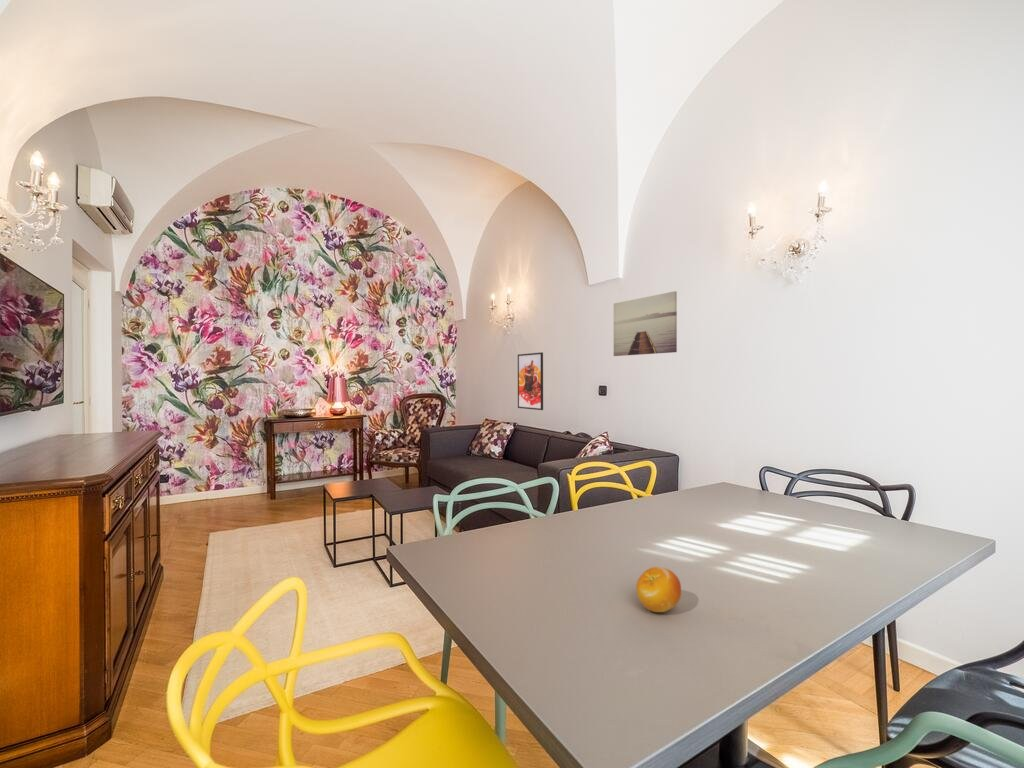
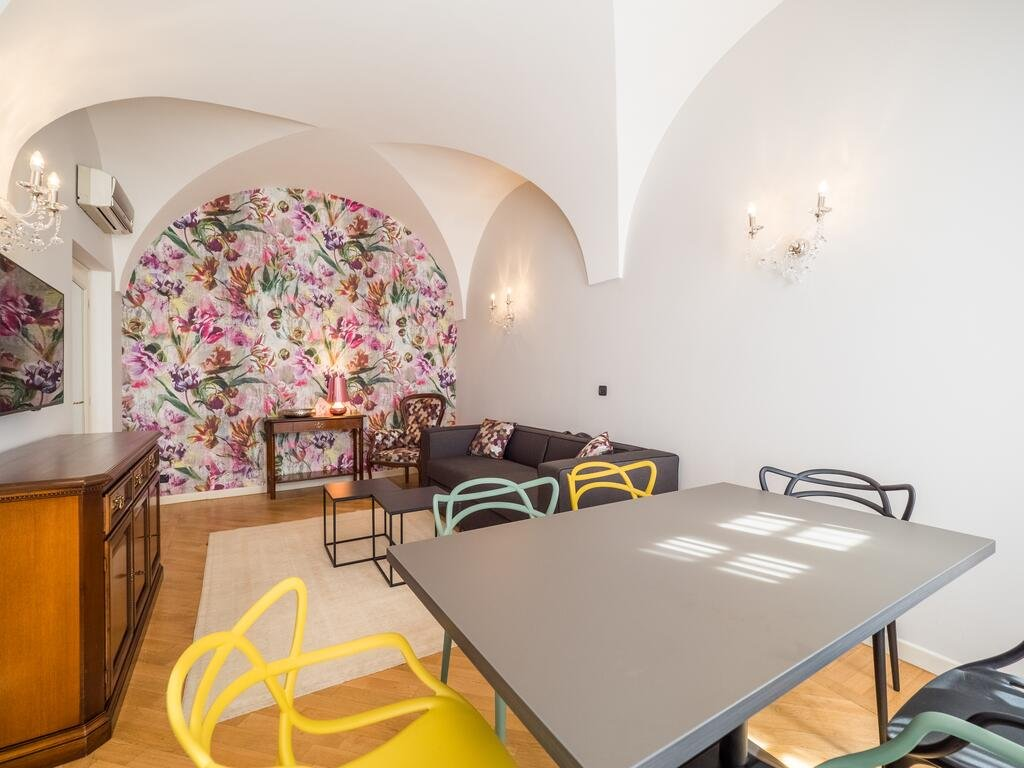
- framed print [517,351,544,411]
- wall art [613,290,678,357]
- fruit [635,566,682,613]
